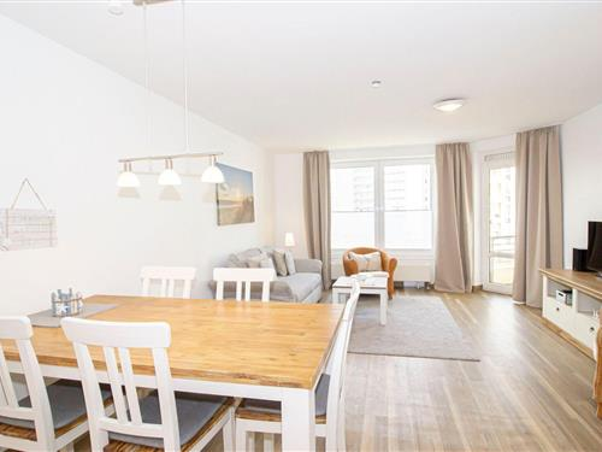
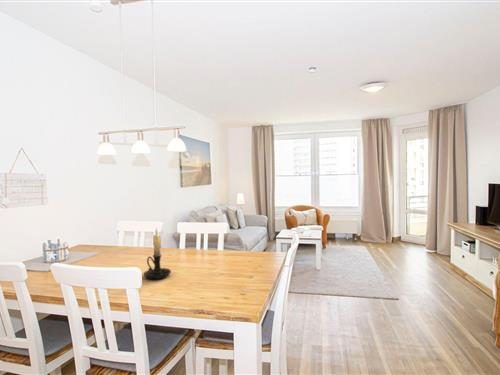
+ candle holder [143,227,172,280]
